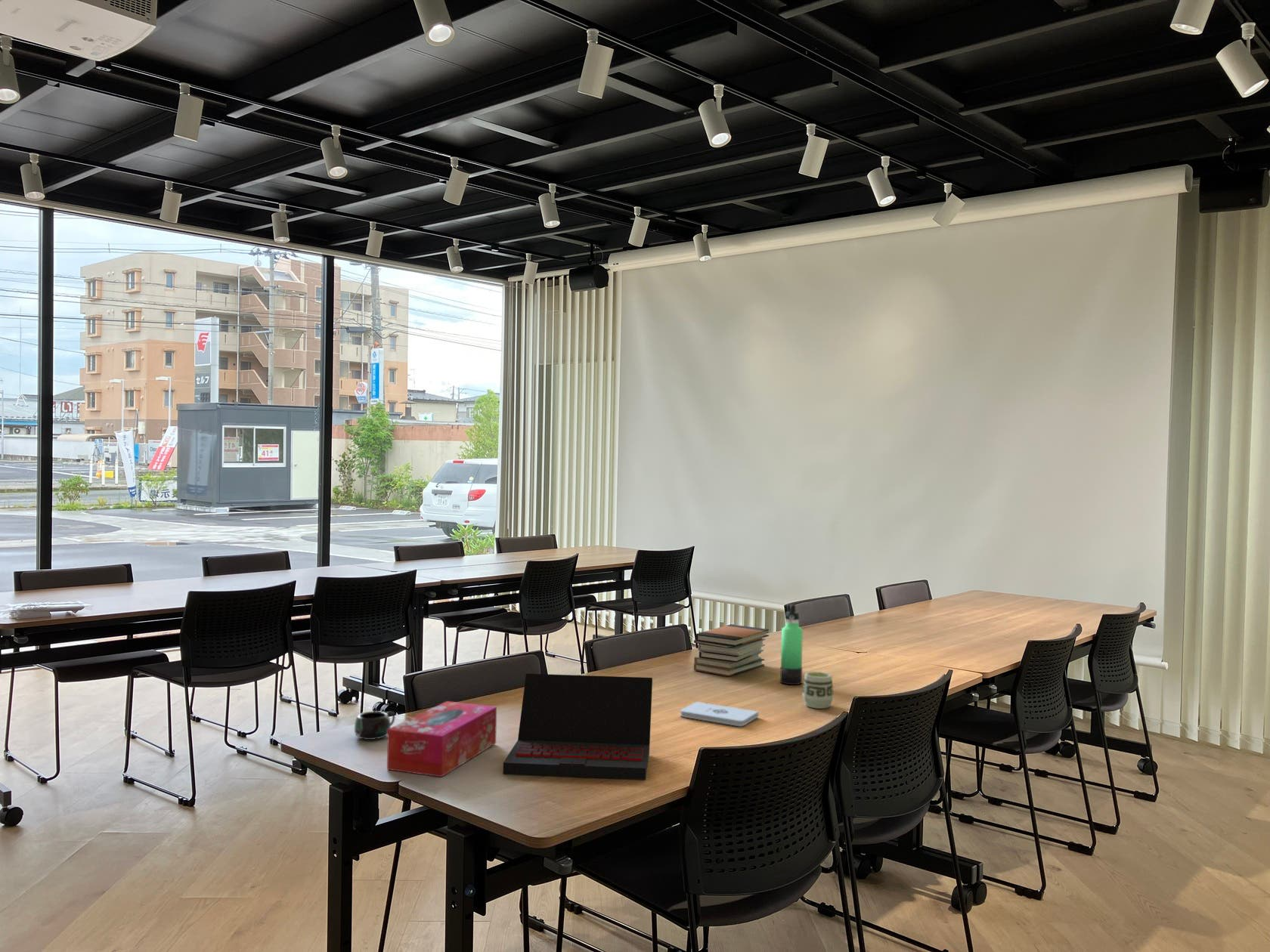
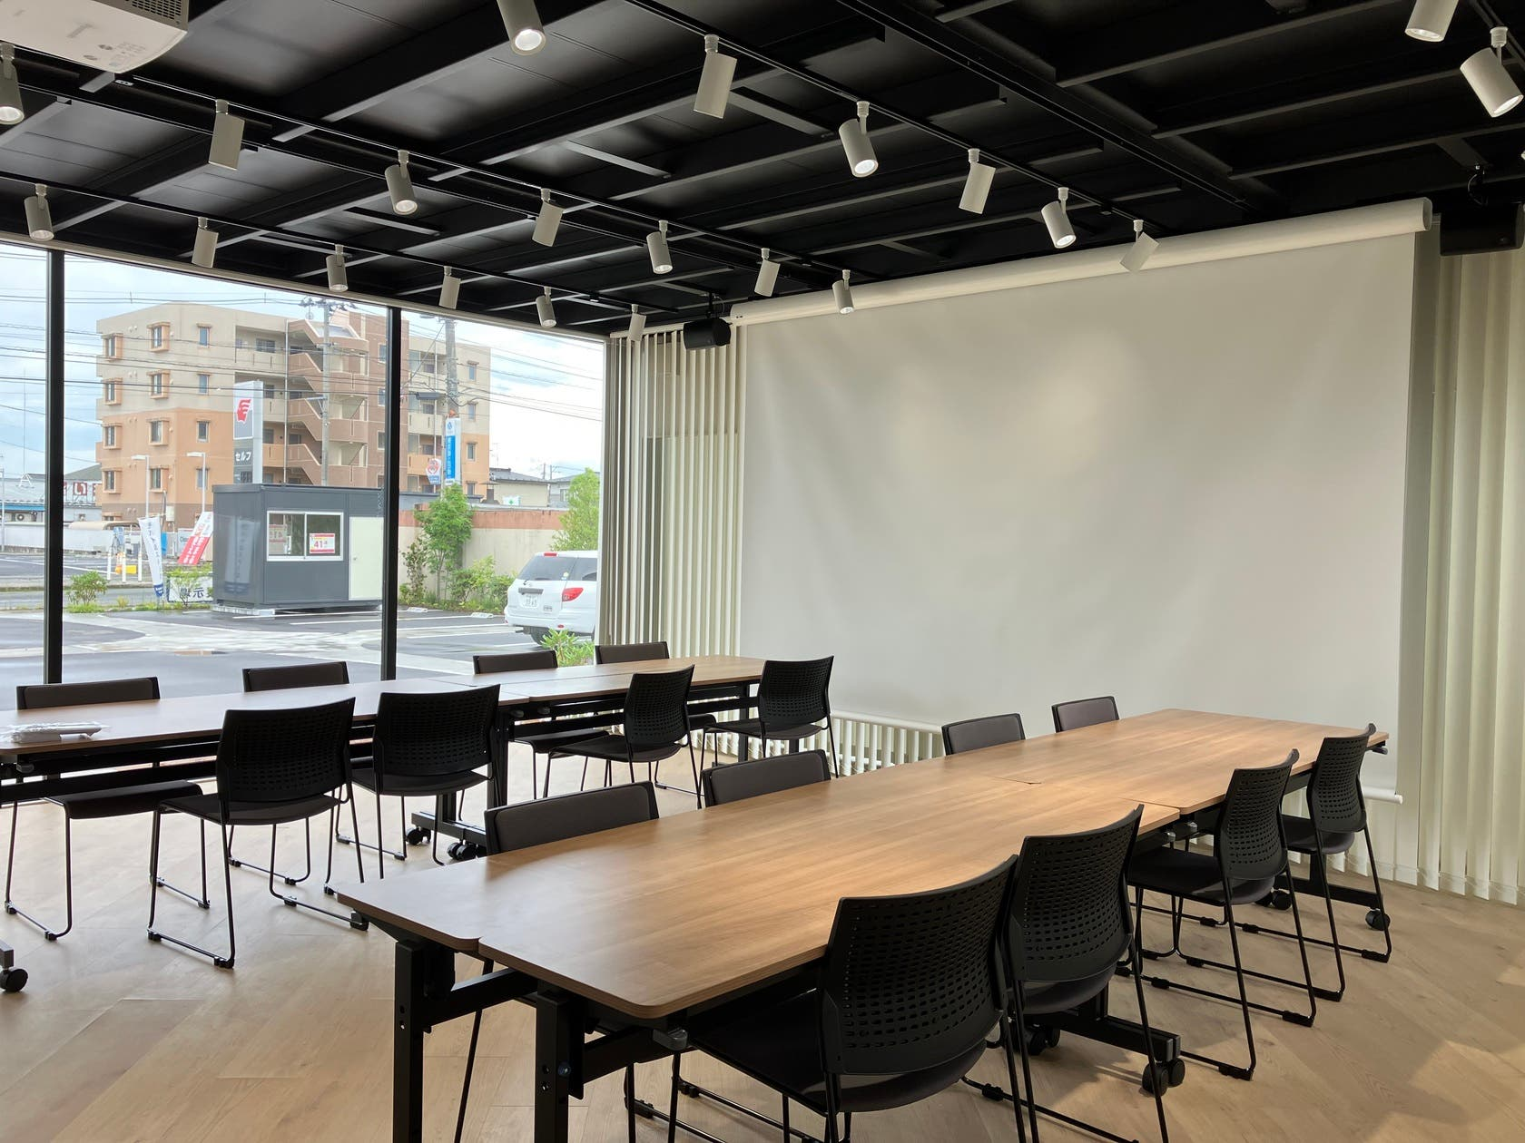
- tissue box [386,700,497,777]
- laptop [503,673,653,780]
- mug [354,710,396,740]
- cup [801,671,835,709]
- book stack [693,623,770,677]
- notepad [680,701,759,727]
- thermos bottle [779,604,804,685]
